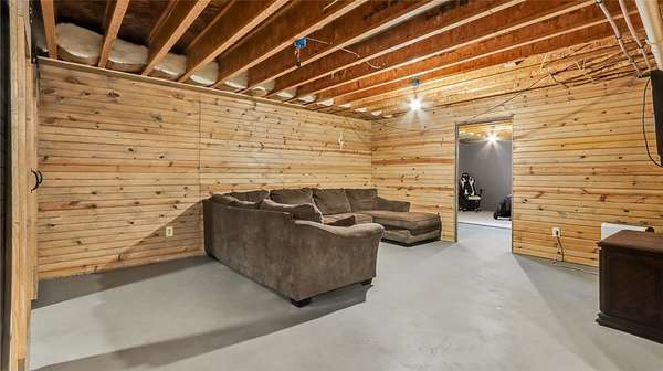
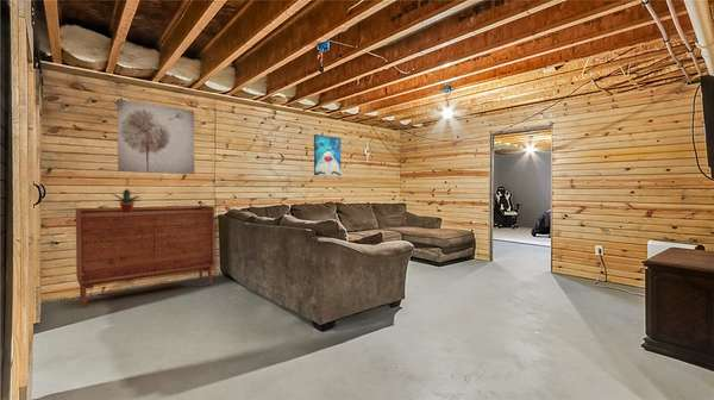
+ wall art [117,99,195,175]
+ wall art [313,133,342,177]
+ sideboard [75,205,217,308]
+ potted plant [112,188,143,213]
